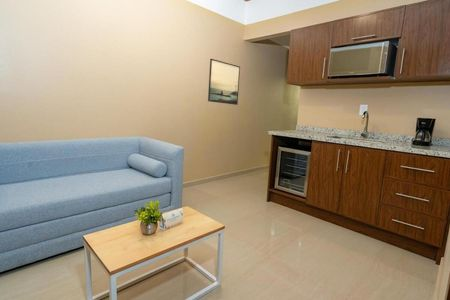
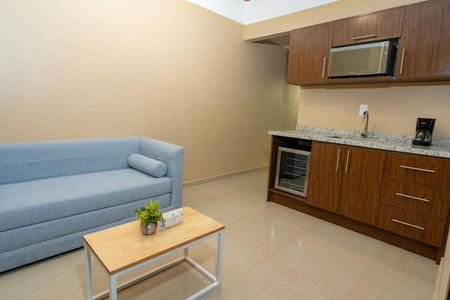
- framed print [207,58,241,106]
